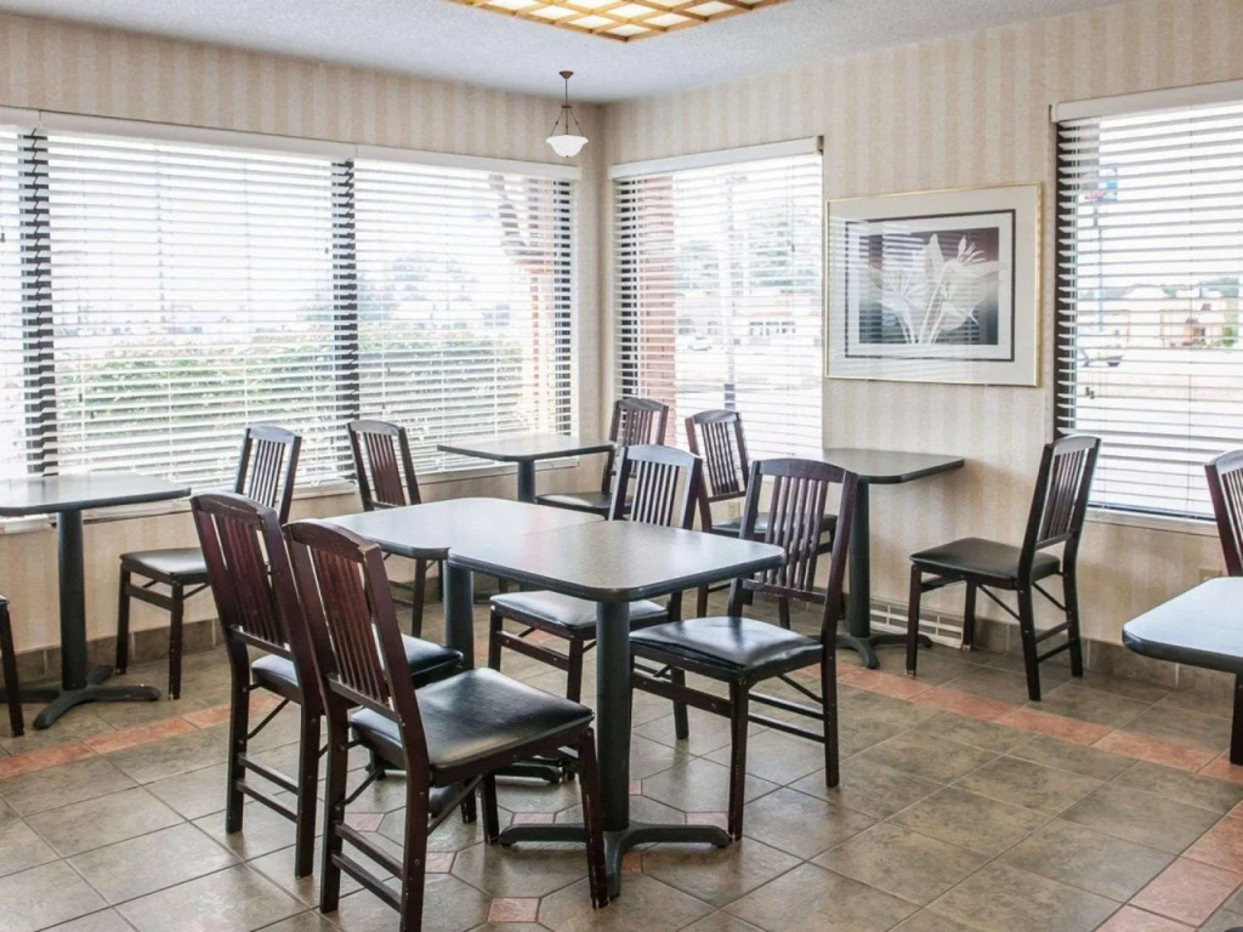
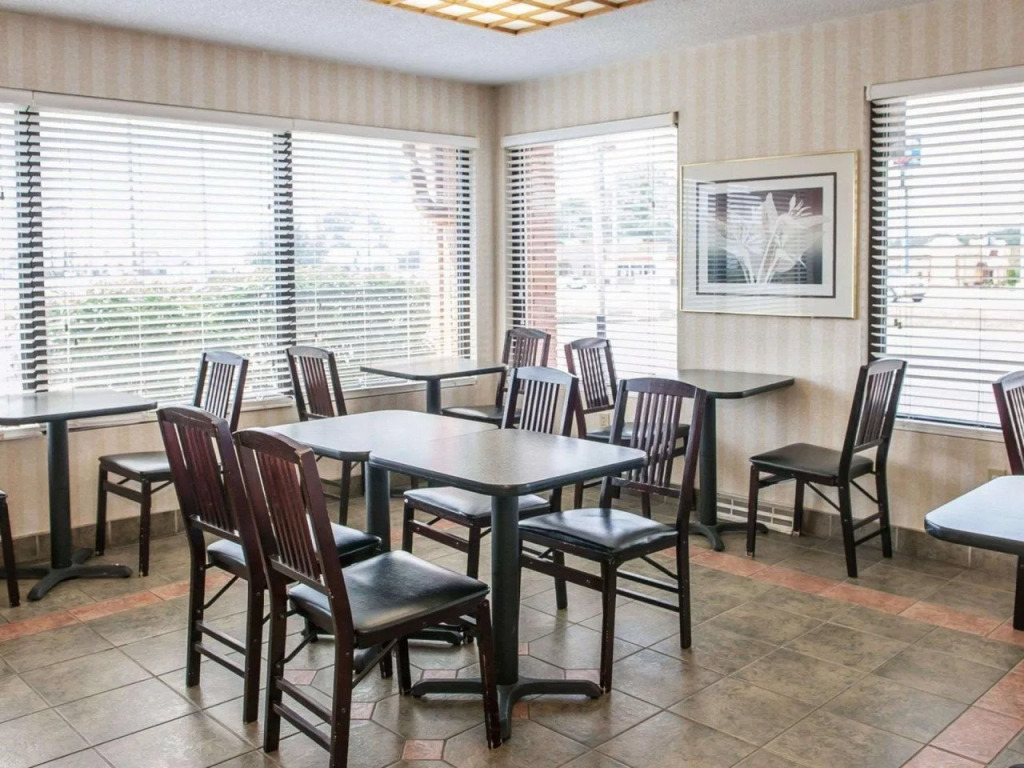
- pendant light [545,69,589,159]
